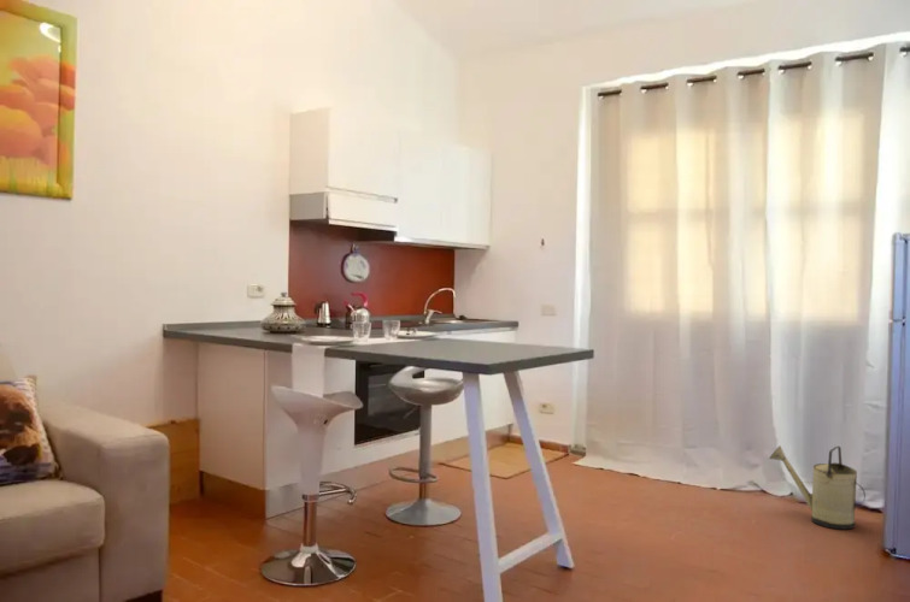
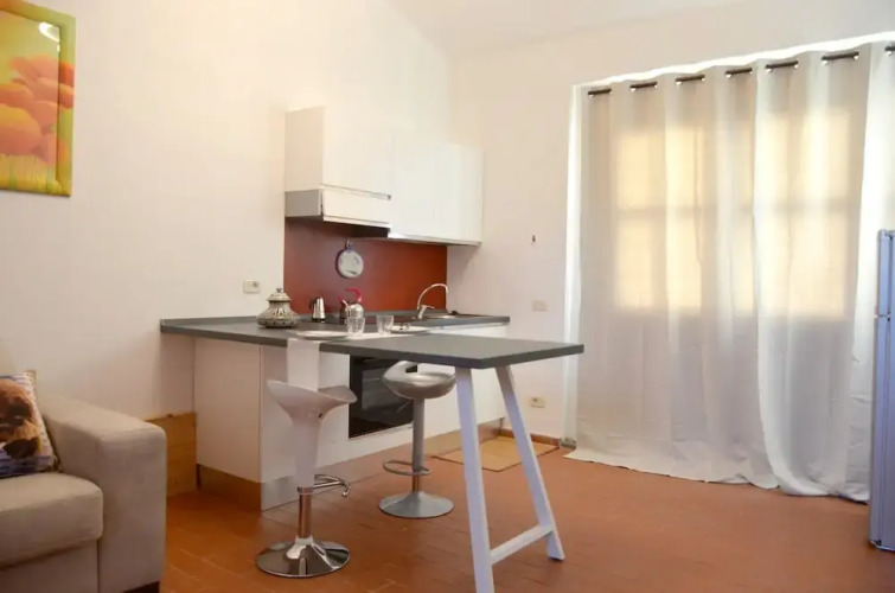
- watering can [768,444,867,531]
